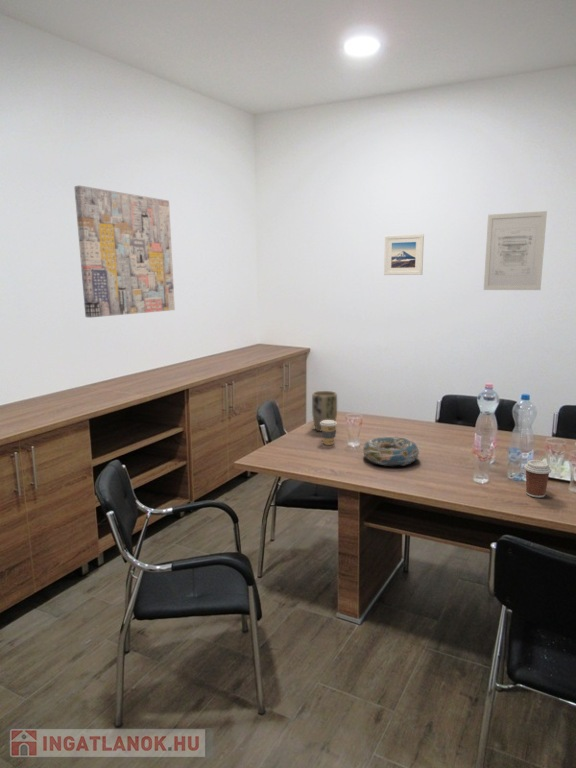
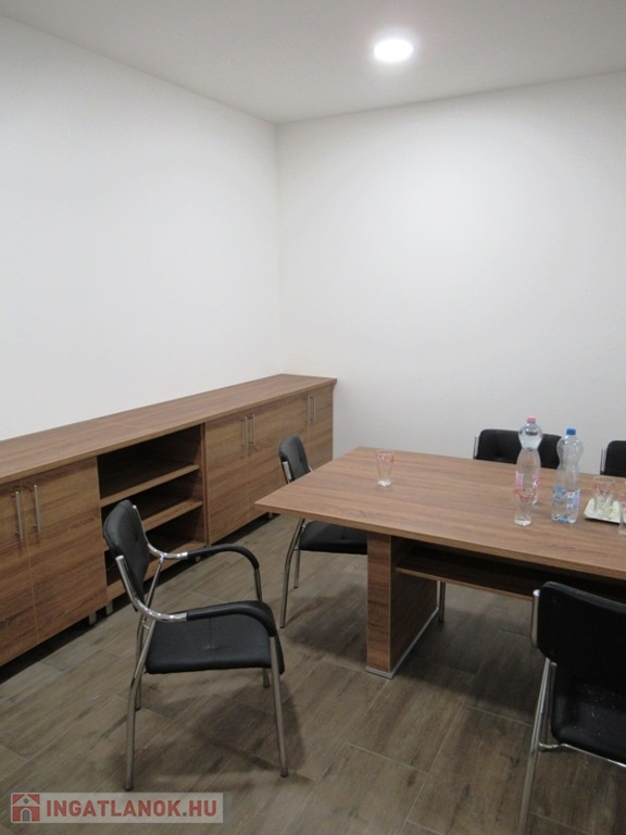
- wall art [73,185,176,318]
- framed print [383,233,425,276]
- decorative bowl [362,435,420,467]
- wall art [483,210,548,291]
- coffee cup [523,459,553,498]
- plant pot [311,390,338,433]
- coffee cup [320,420,338,446]
